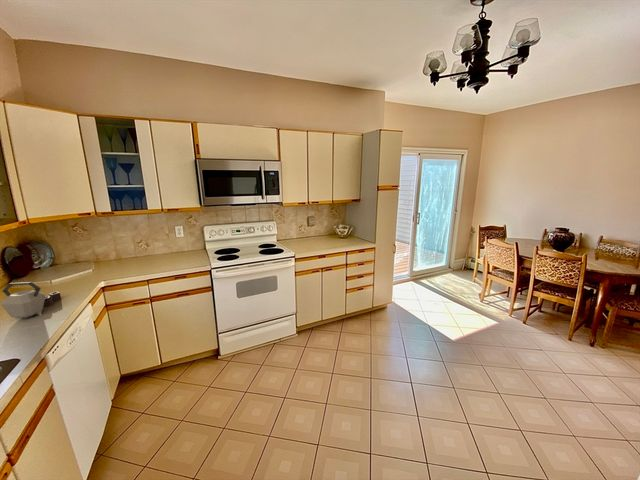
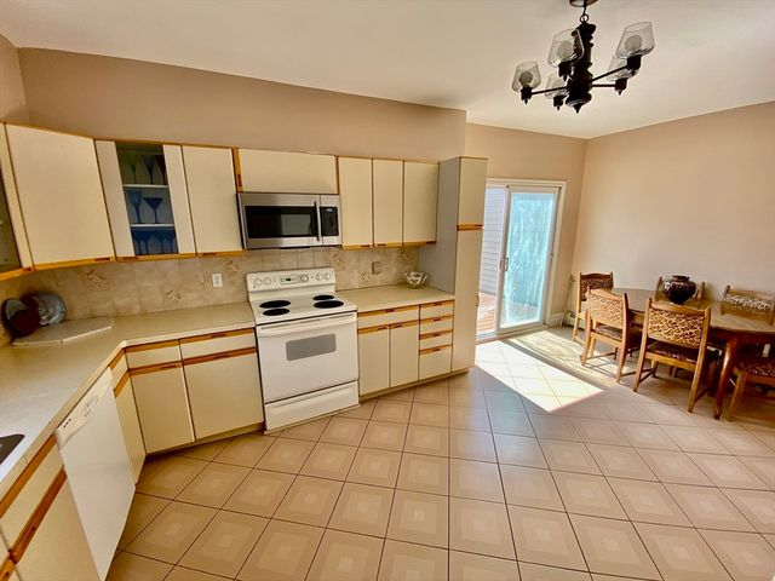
- kettle [0,281,62,319]
